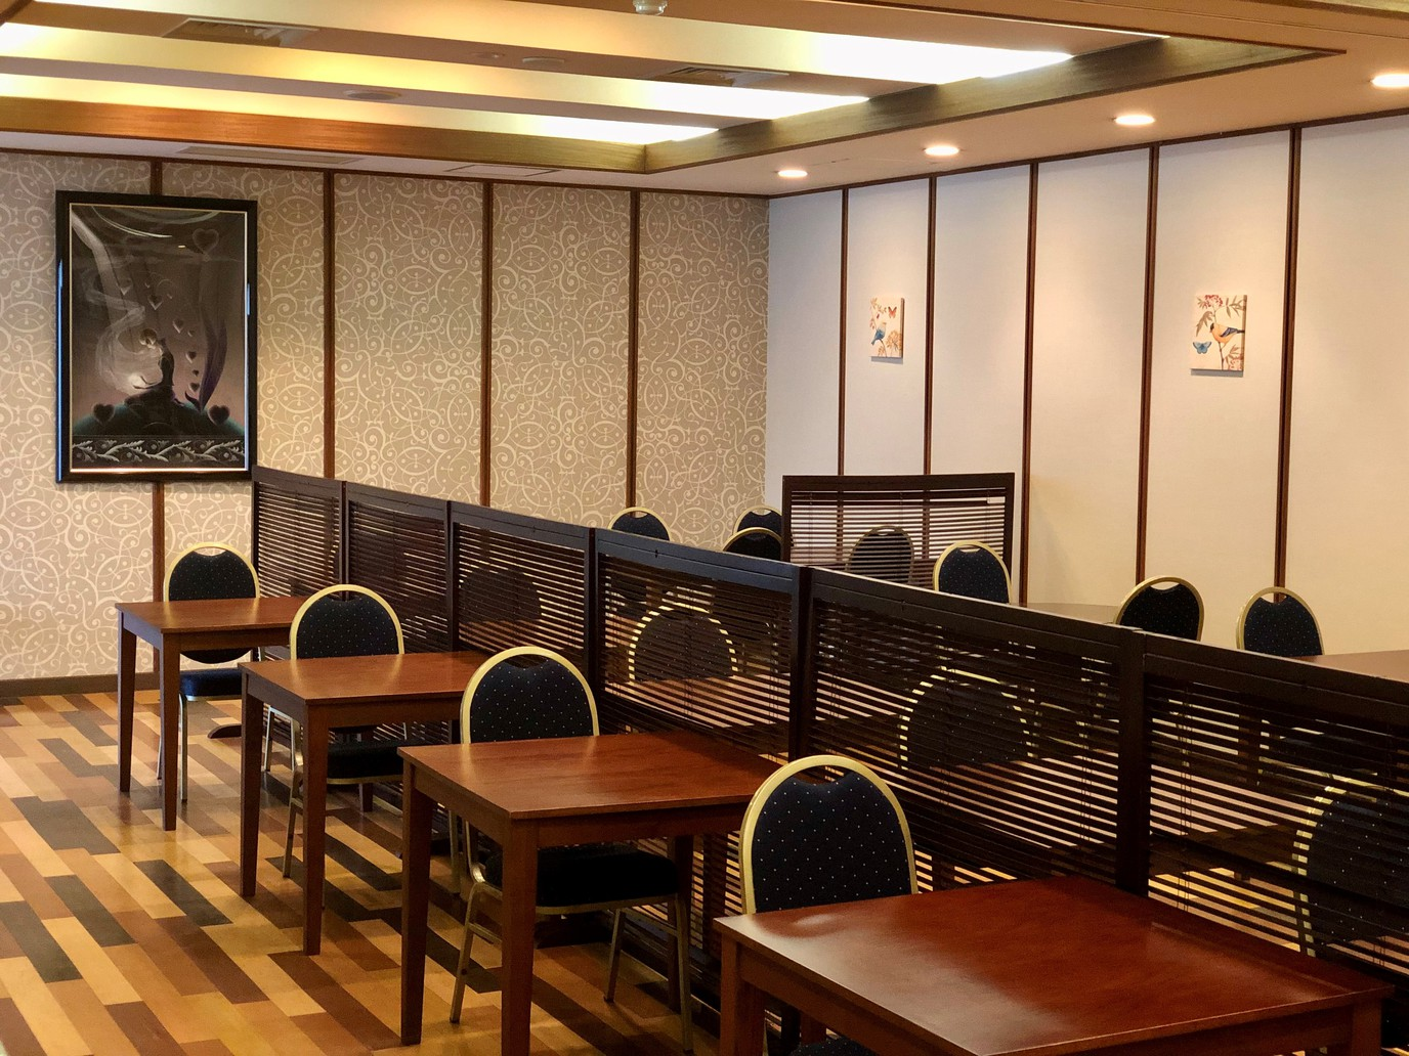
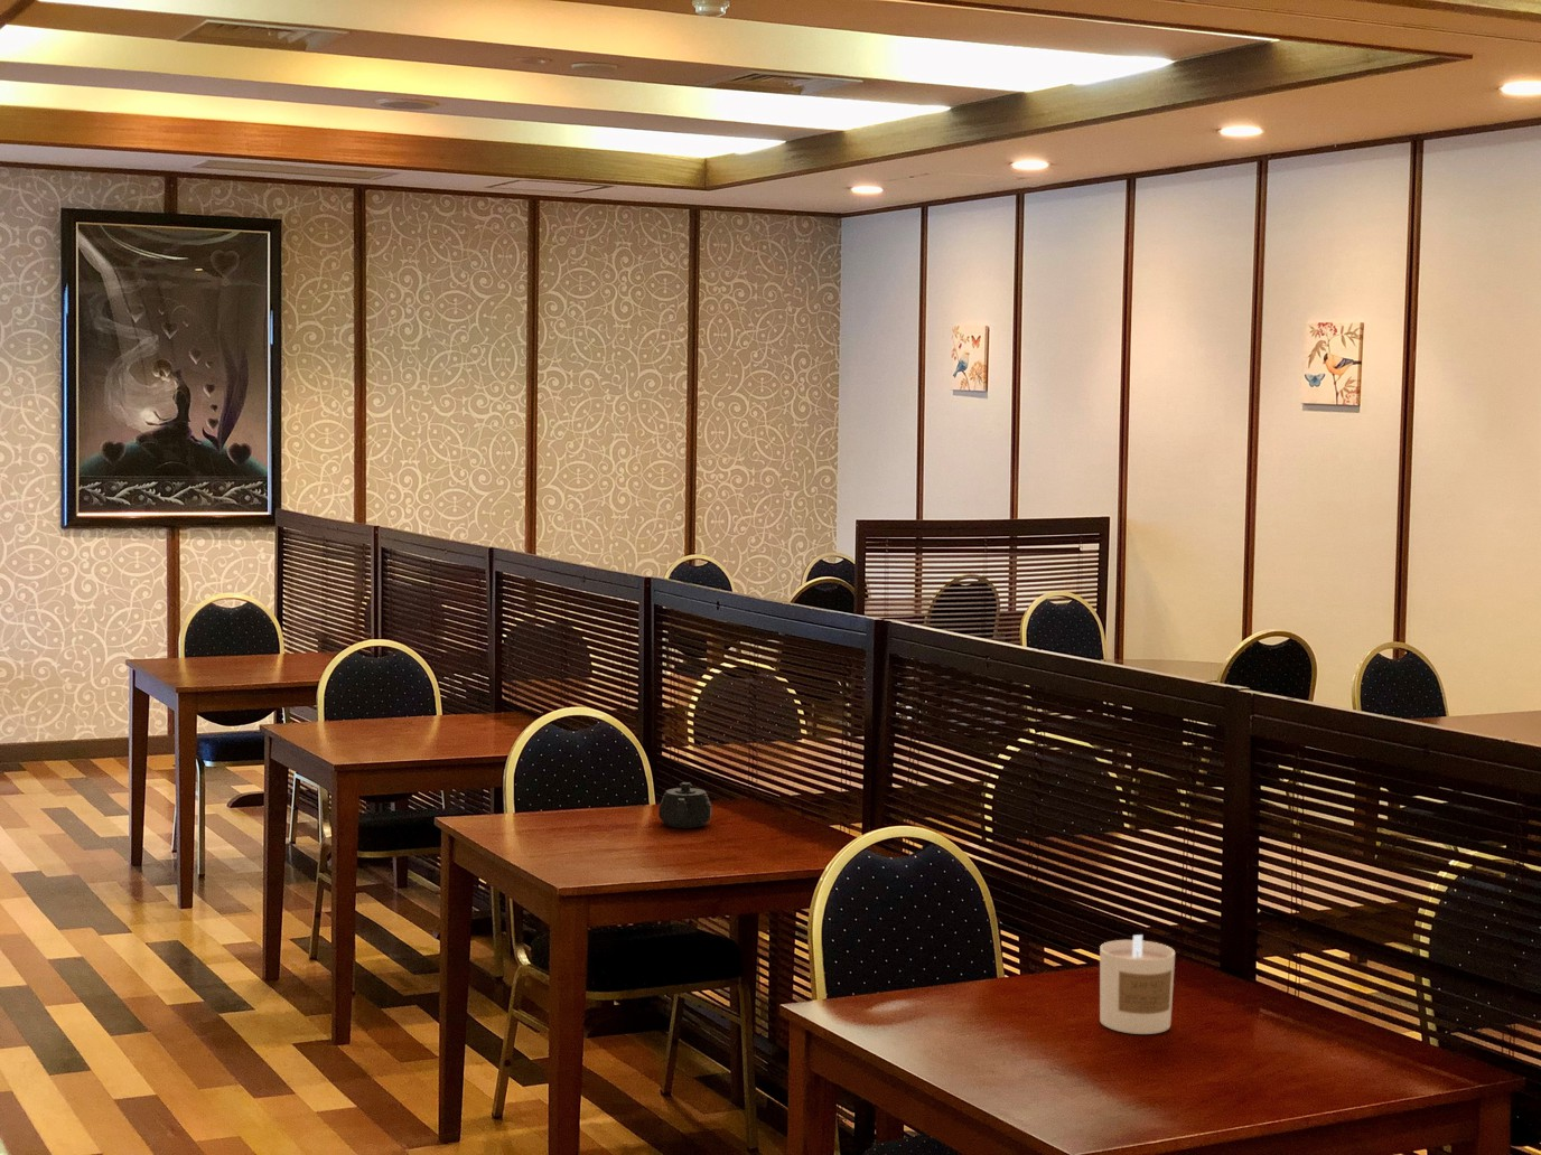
+ teapot [658,781,712,830]
+ candle [1098,933,1176,1035]
